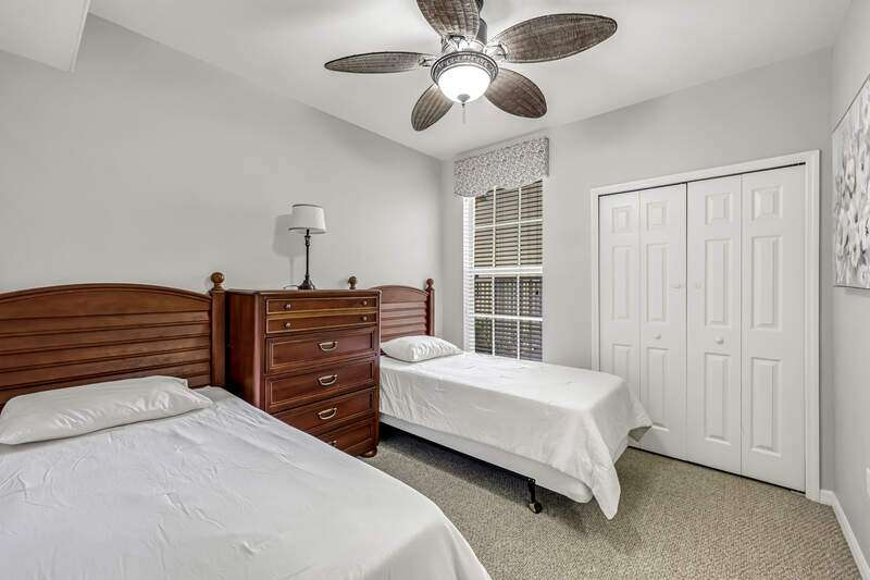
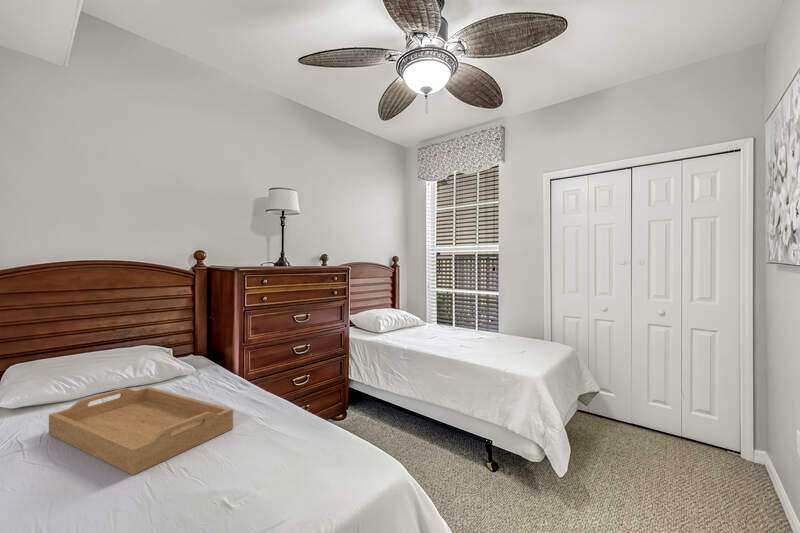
+ serving tray [48,386,234,476]
